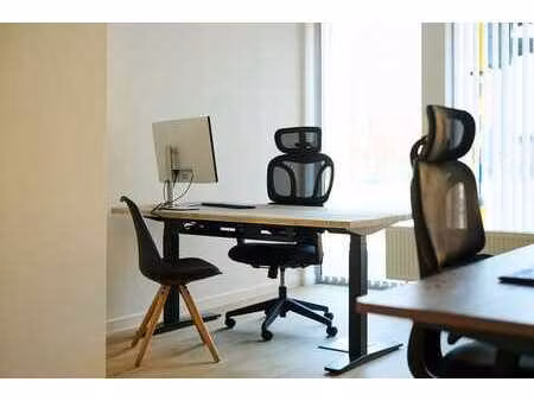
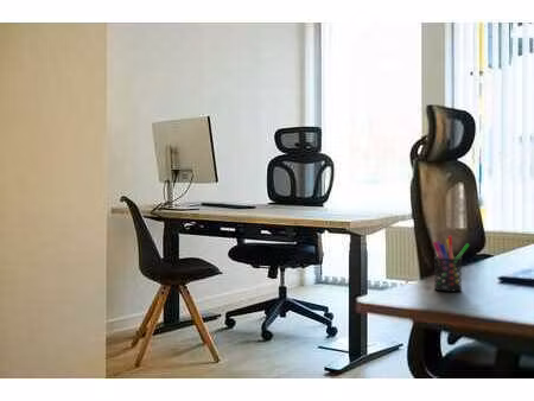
+ pen holder [432,234,471,293]
